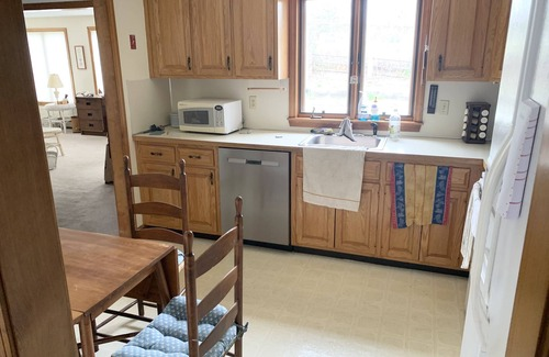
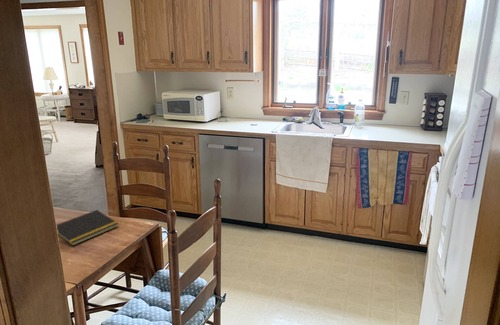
+ notepad [56,209,120,246]
